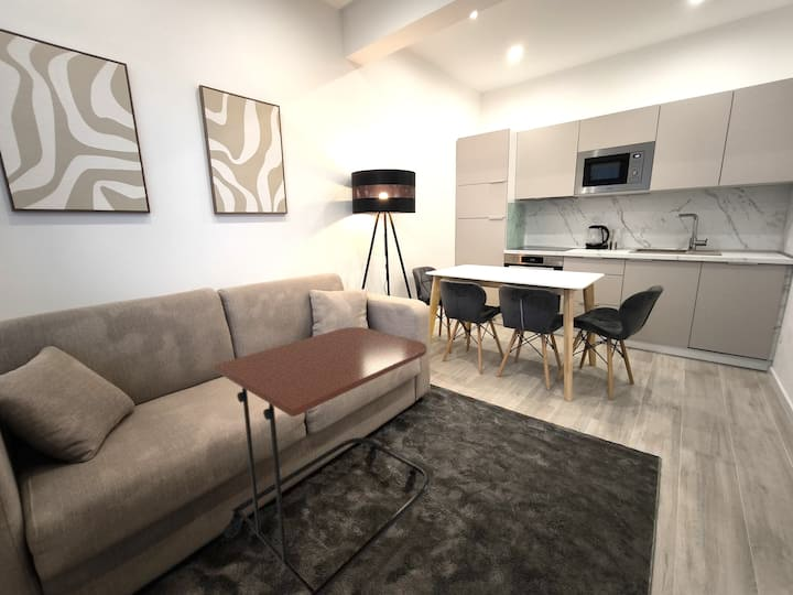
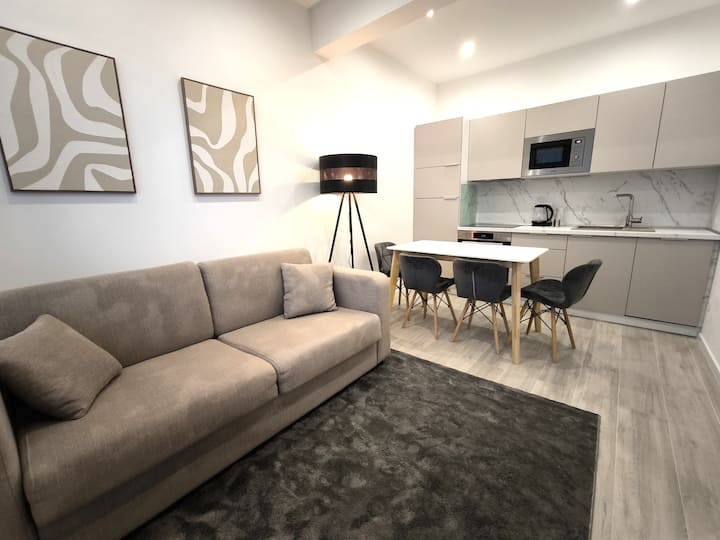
- side table [214,326,431,595]
